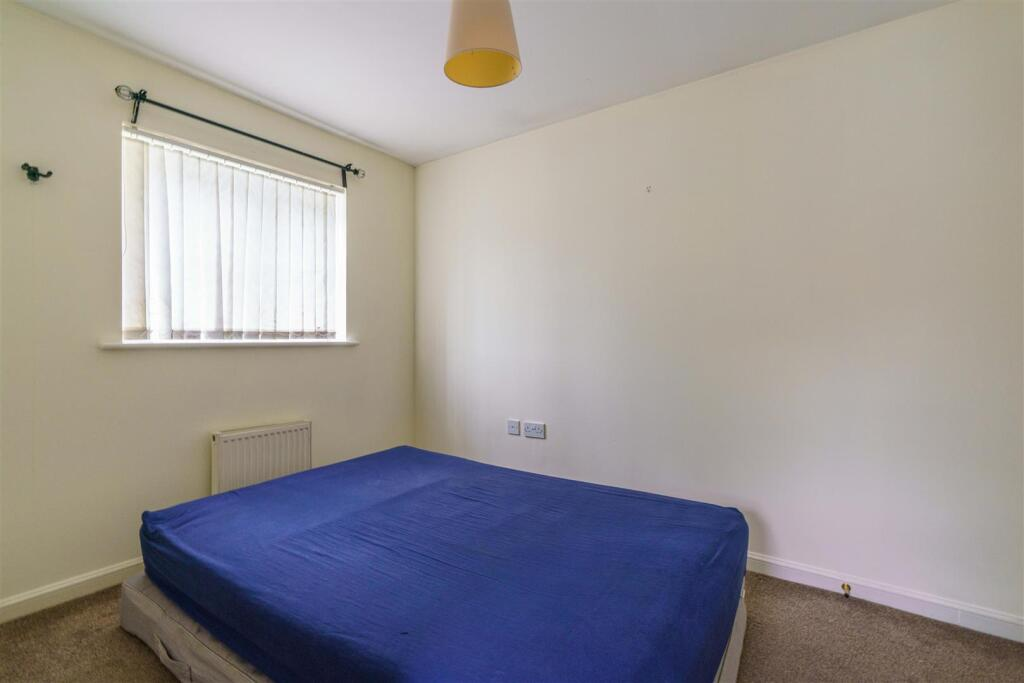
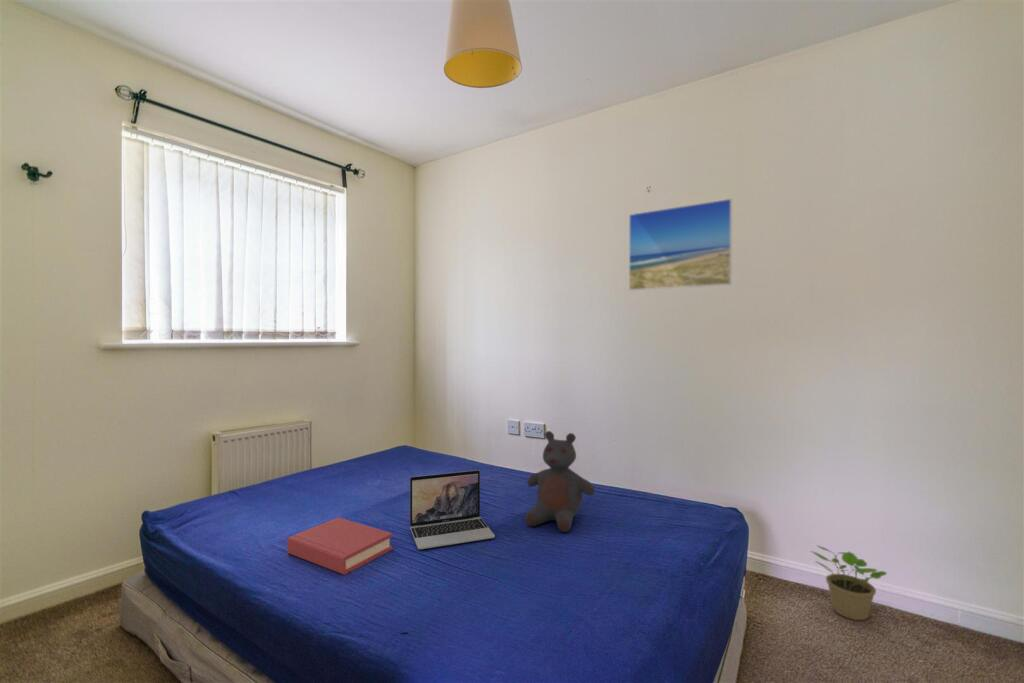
+ potted plant [810,544,888,621]
+ laptop [409,469,496,550]
+ teddy bear [524,430,596,533]
+ hardback book [286,516,393,576]
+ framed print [628,198,733,291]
